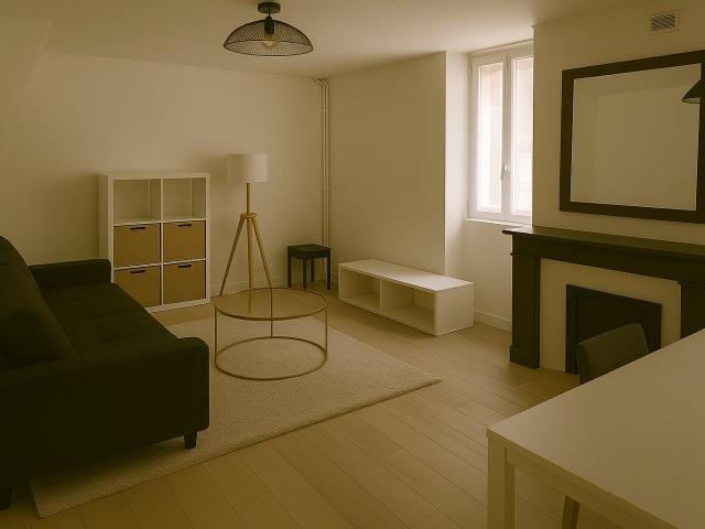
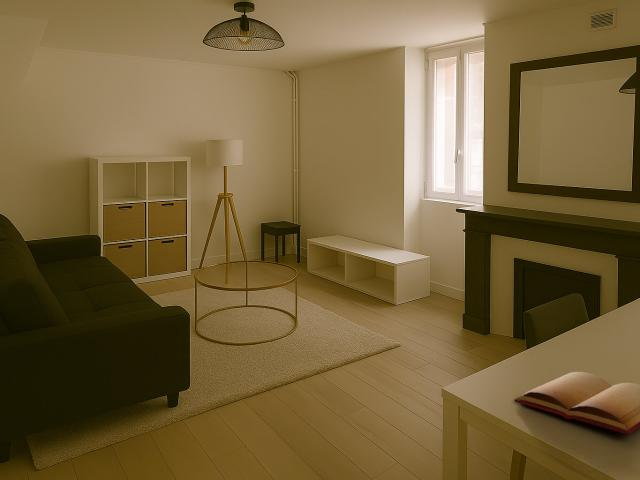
+ bible [514,371,640,436]
